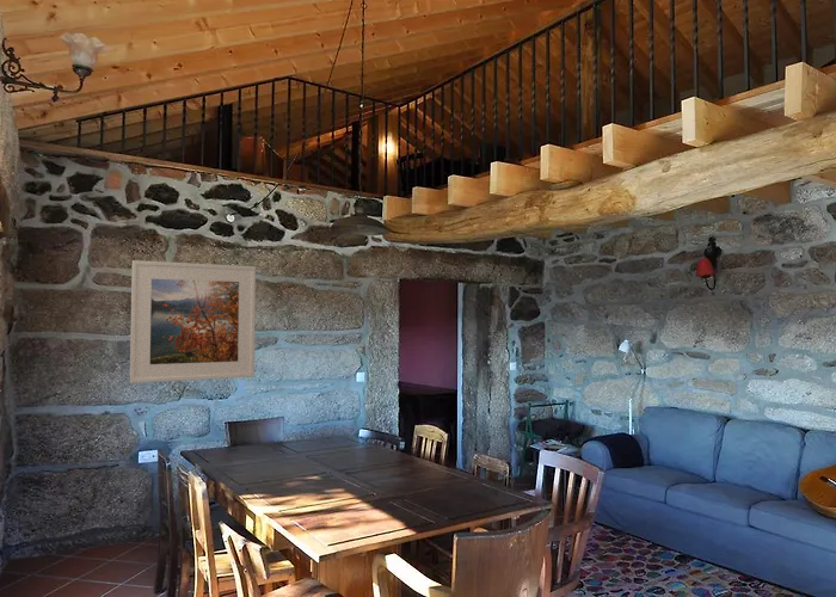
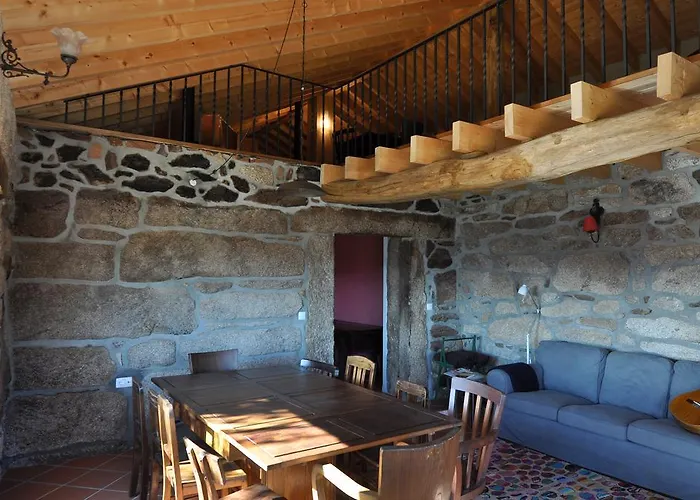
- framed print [129,259,257,384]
